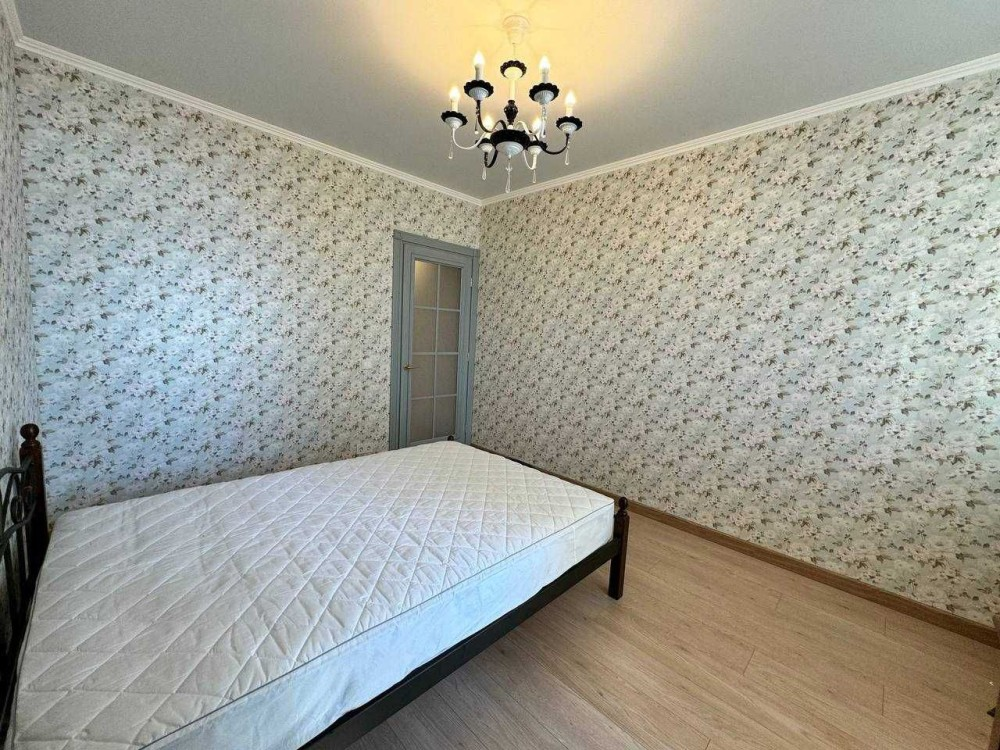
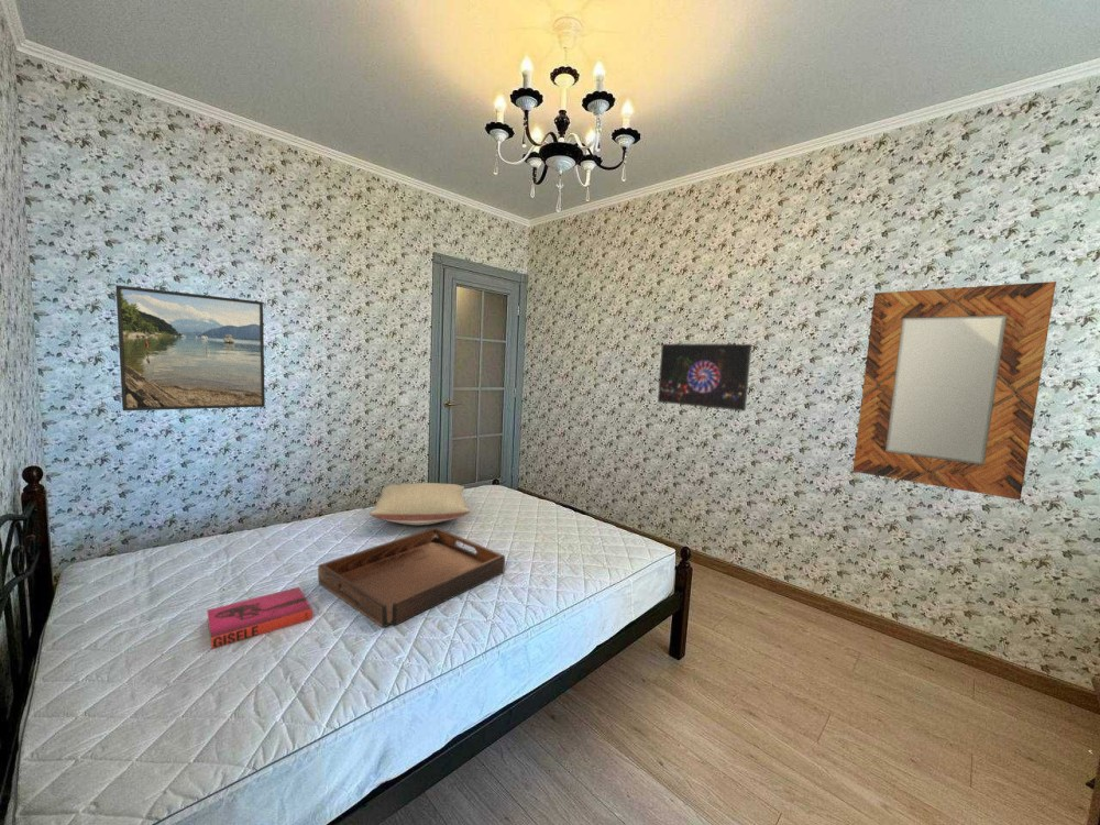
+ pillow [369,482,472,526]
+ hardback book [206,586,314,650]
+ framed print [657,343,752,413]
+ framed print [114,284,266,411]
+ serving tray [317,526,506,628]
+ home mirror [851,280,1057,501]
